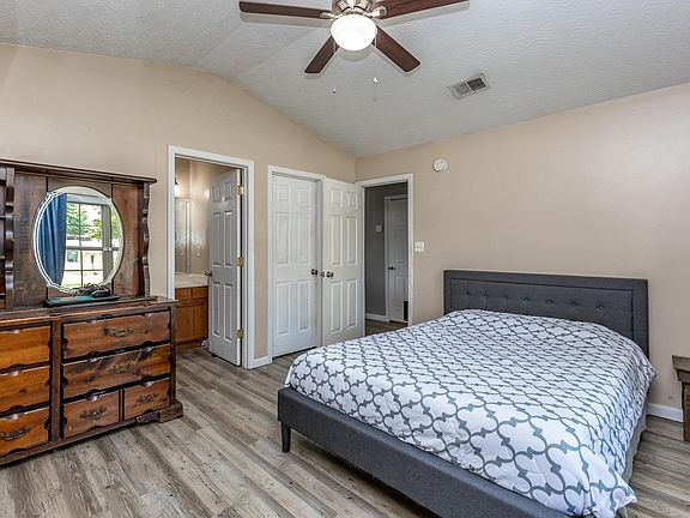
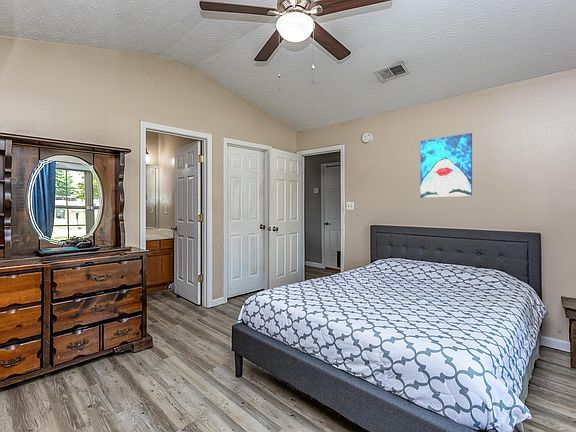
+ wall art [419,132,473,199]
